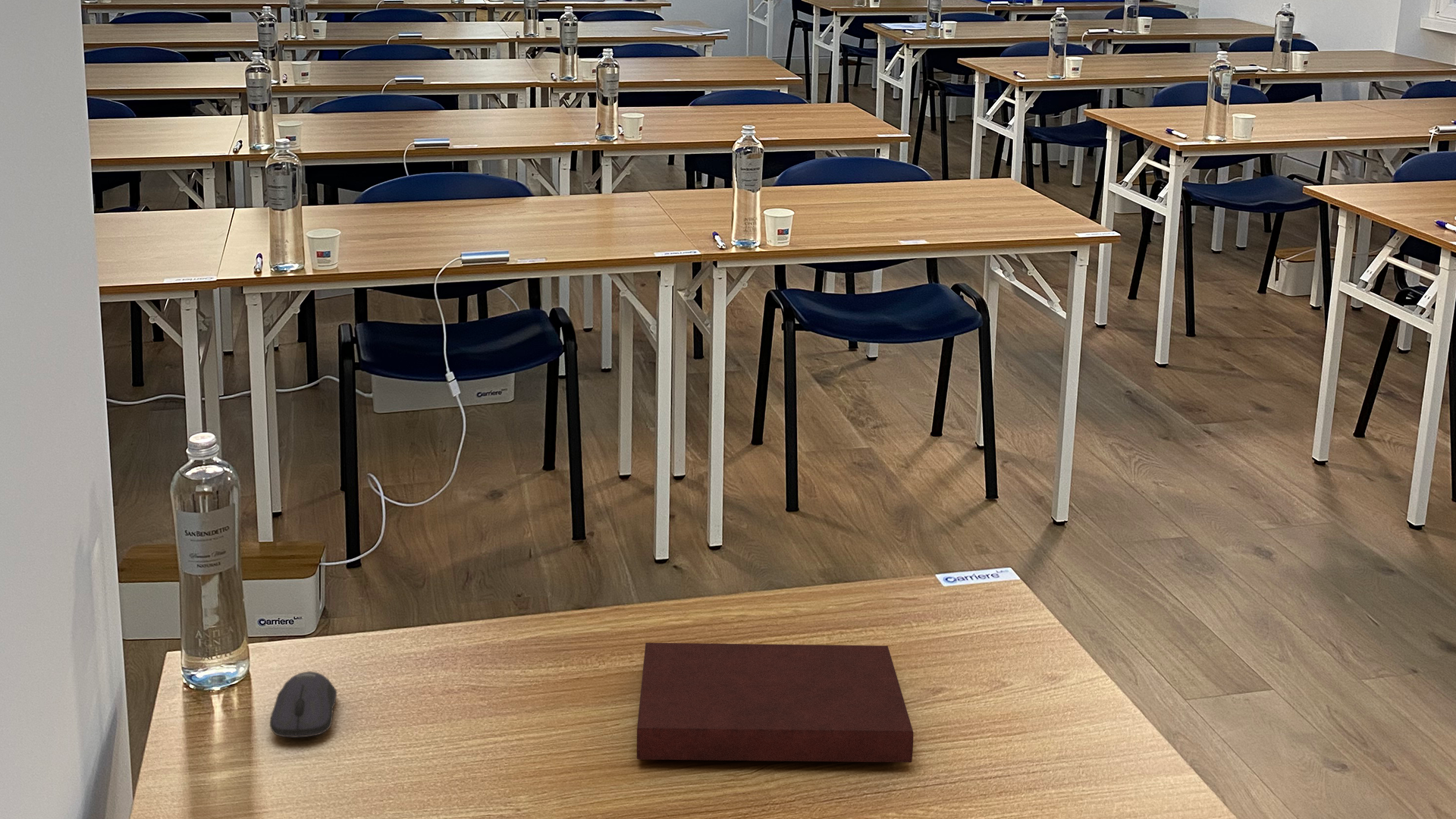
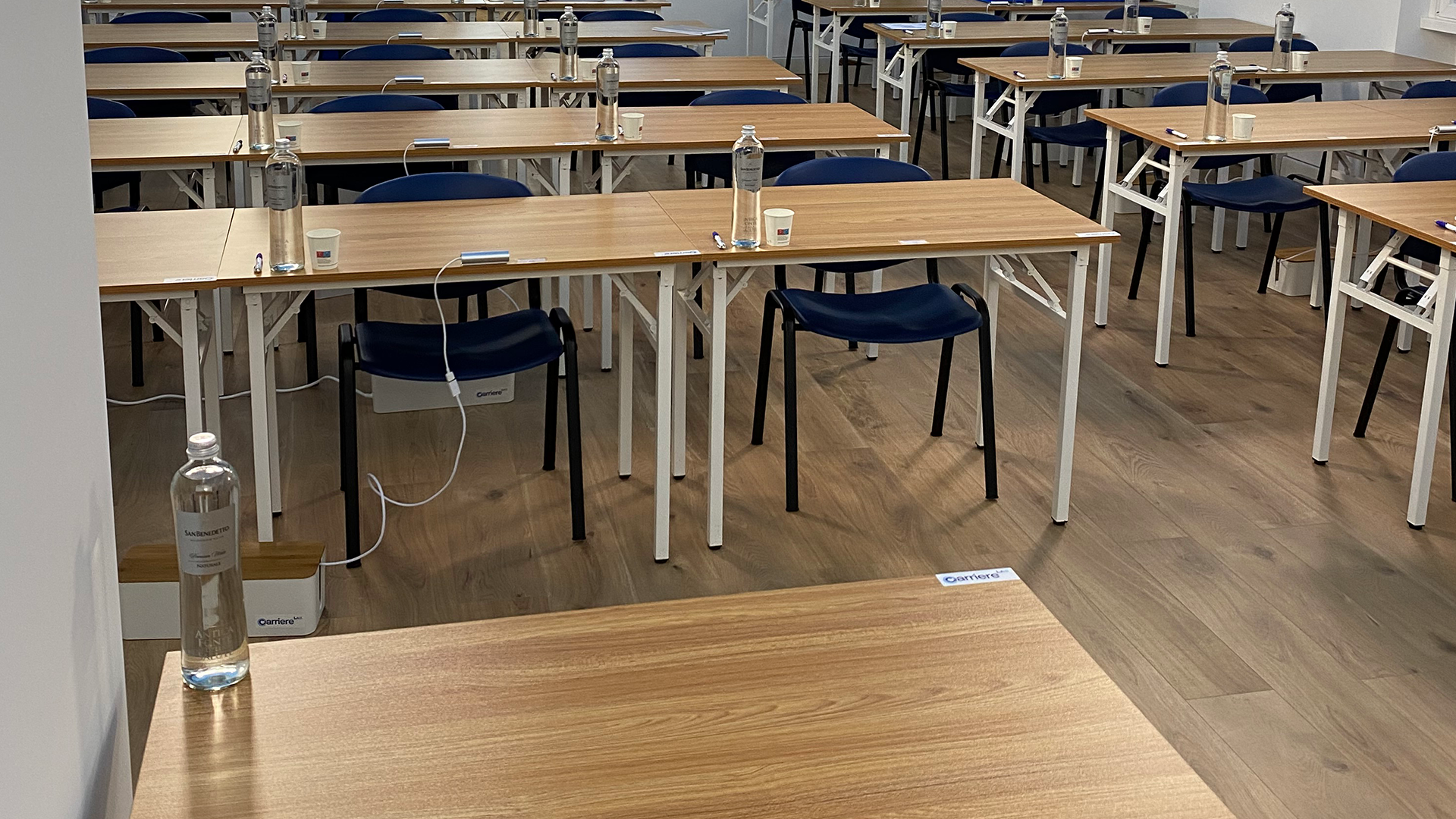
- notebook [636,642,914,763]
- computer mouse [269,670,337,739]
